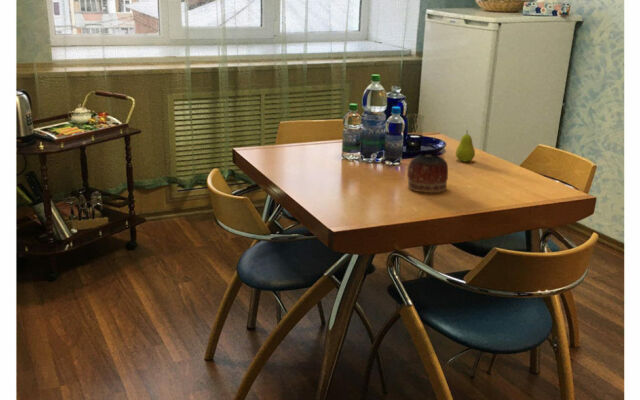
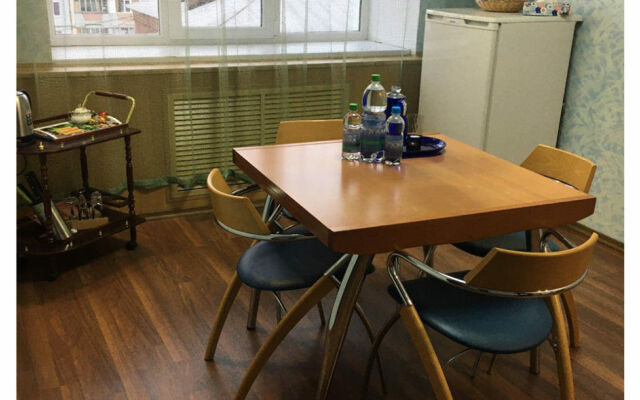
- fruit [455,130,476,163]
- bowl [406,152,449,194]
